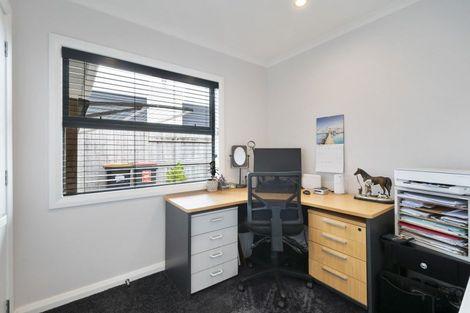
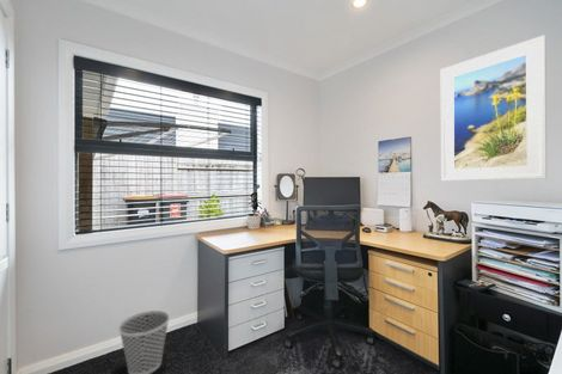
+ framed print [440,33,548,182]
+ wastebasket [117,309,171,374]
